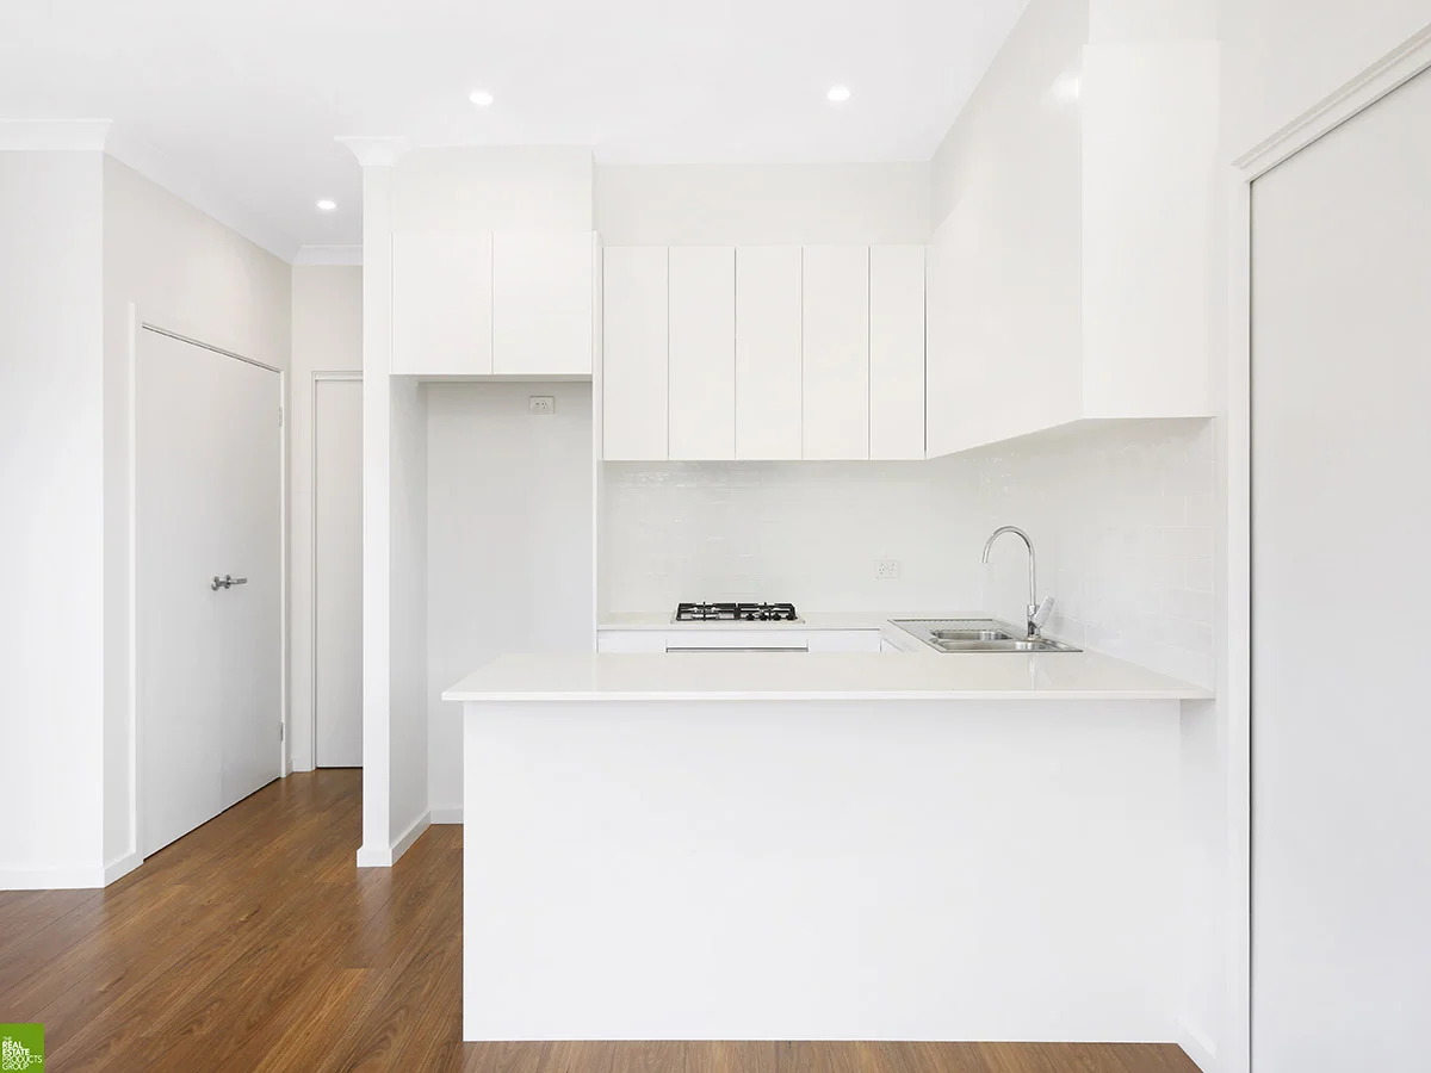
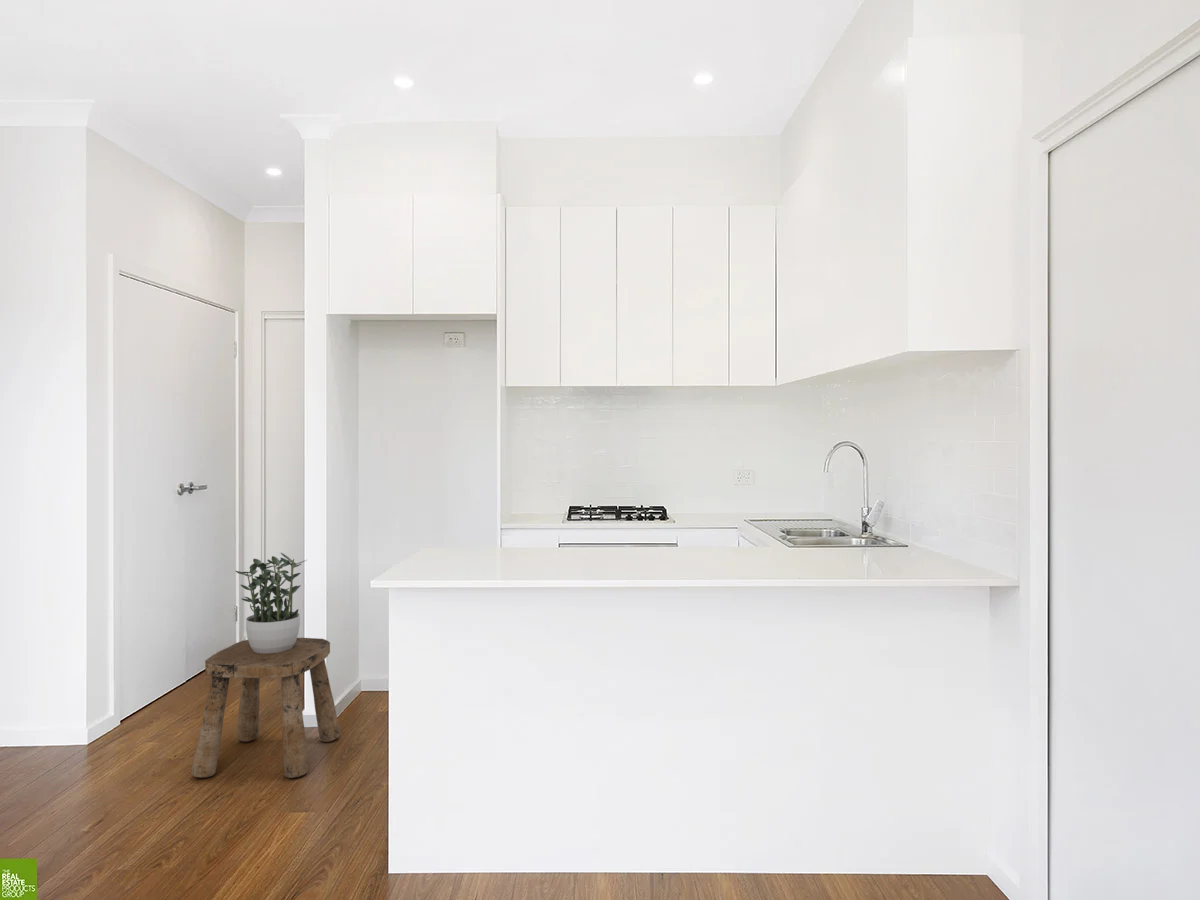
+ stool [190,637,341,779]
+ potted plant [235,552,307,653]
